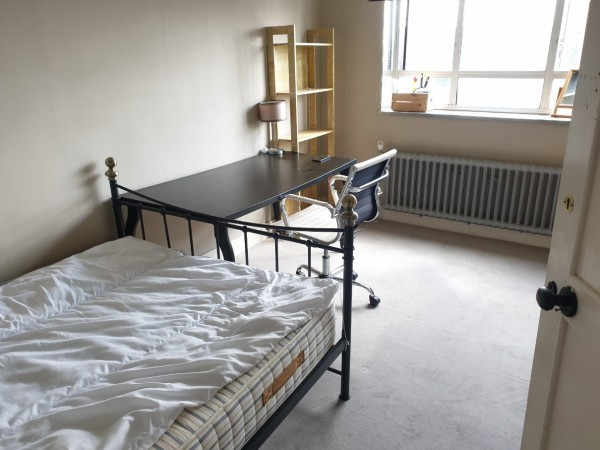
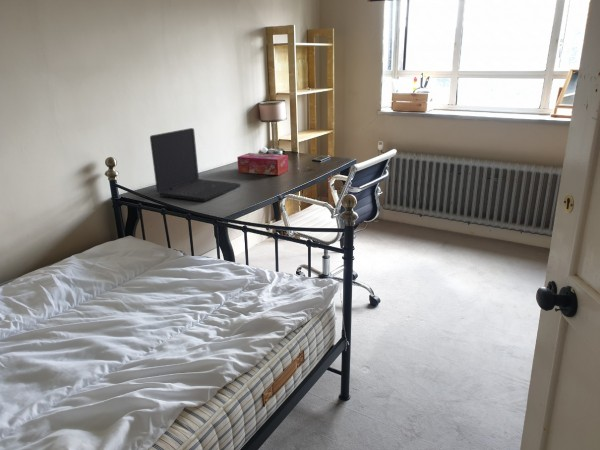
+ tissue box [236,152,289,176]
+ laptop [149,127,242,203]
